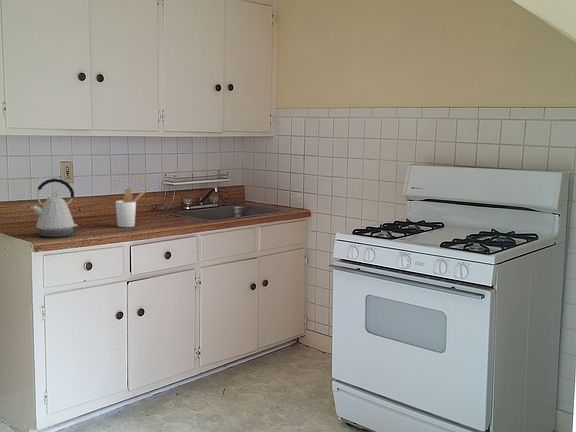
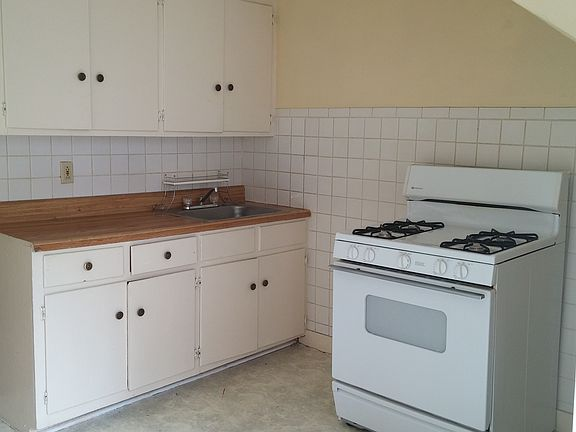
- kettle [29,178,79,238]
- utensil holder [115,187,147,228]
